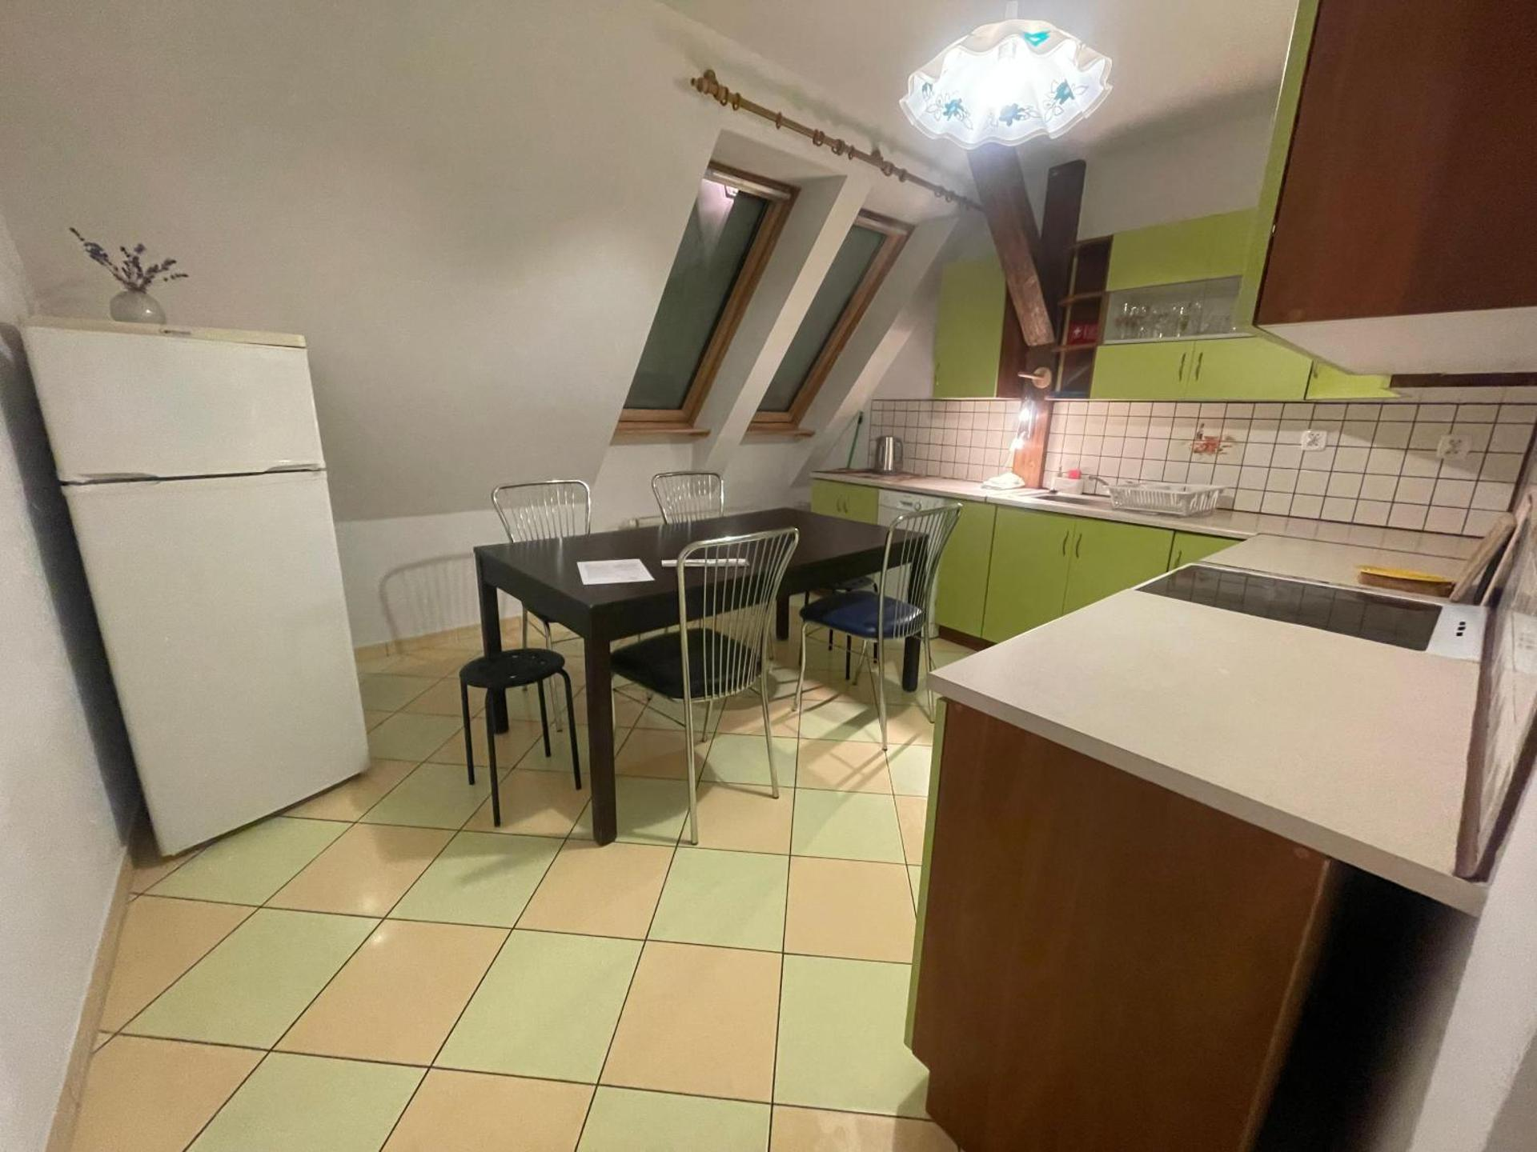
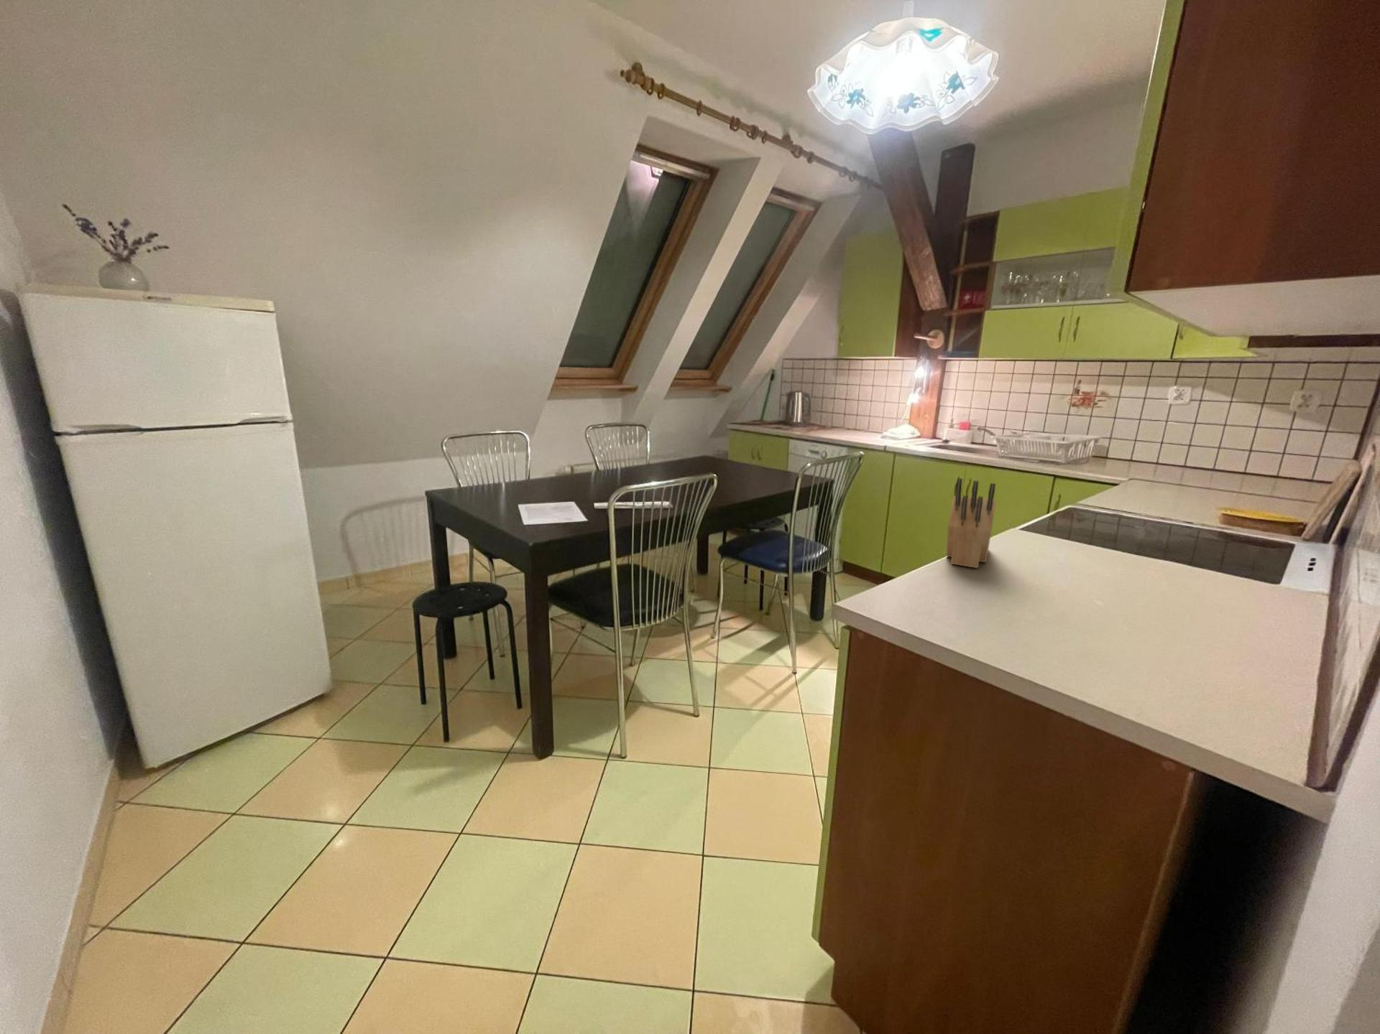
+ knife block [945,478,996,569]
